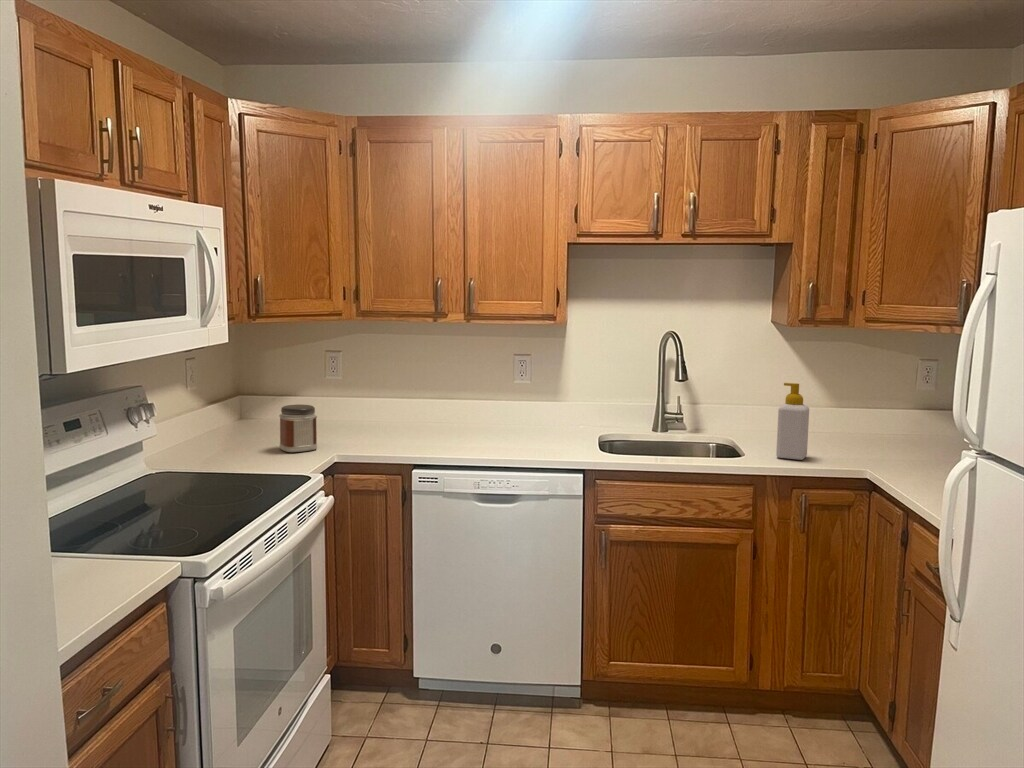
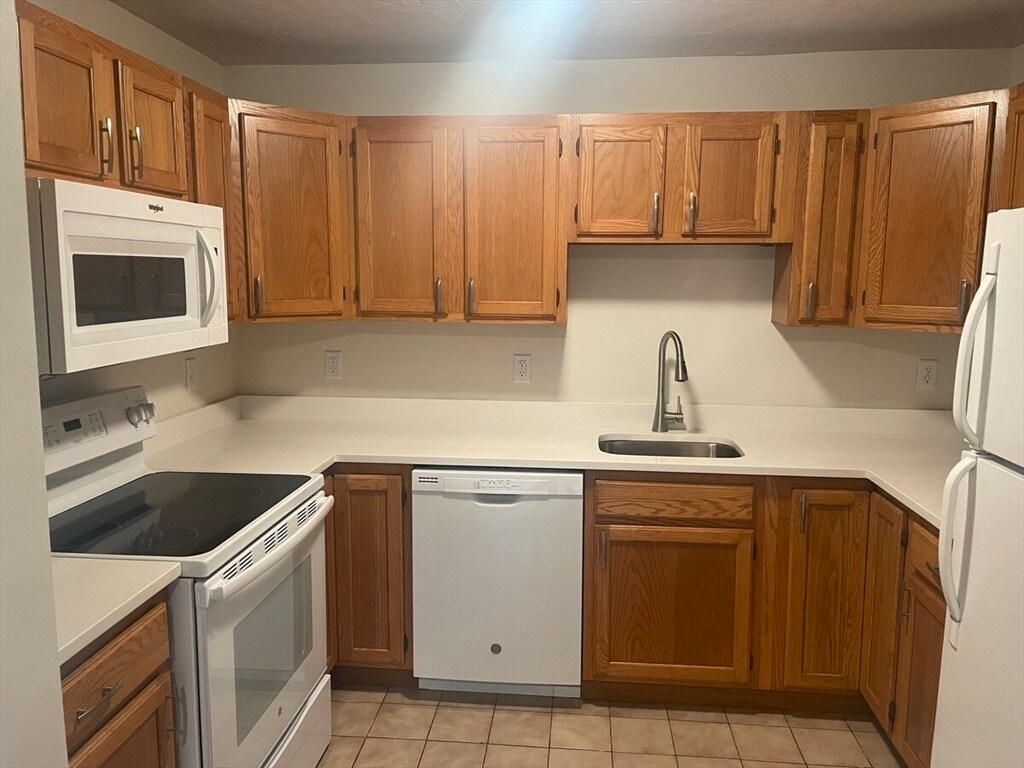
- soap bottle [775,382,810,461]
- jar [278,404,318,453]
